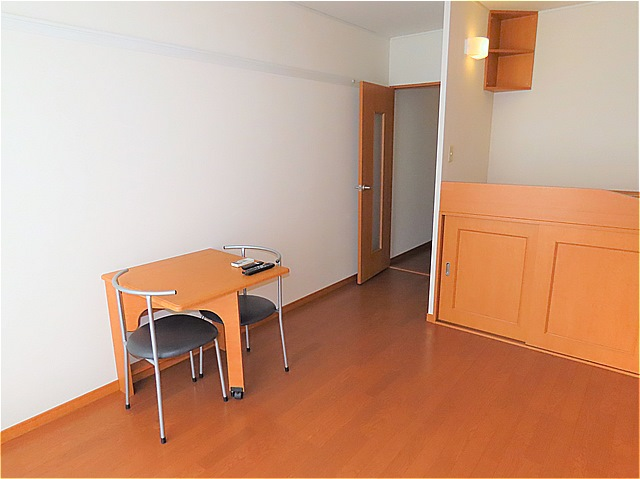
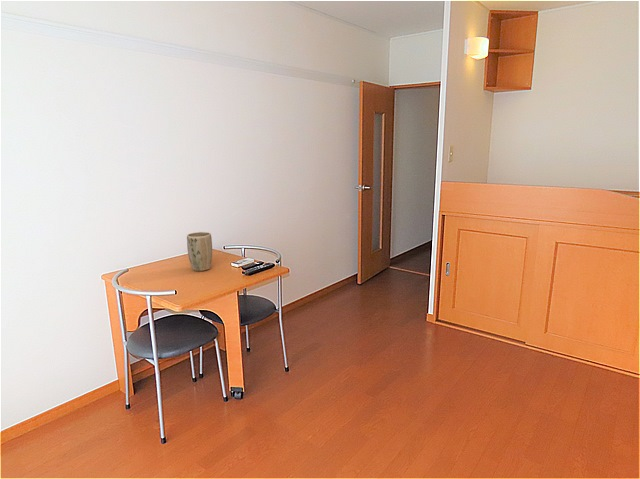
+ plant pot [186,231,213,272]
